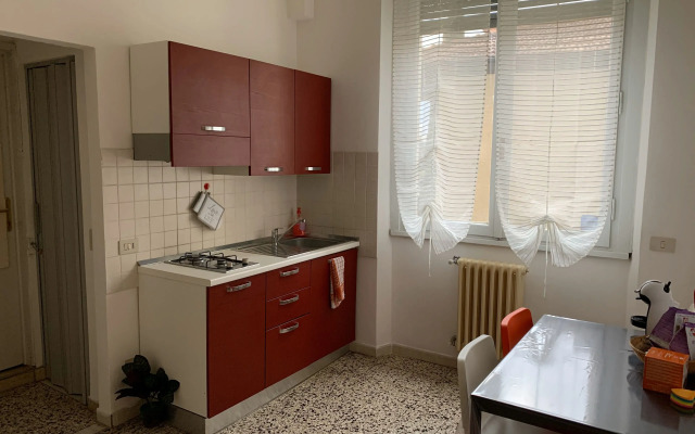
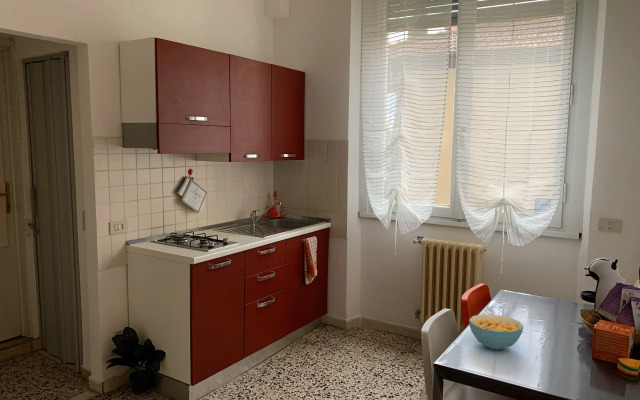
+ cereal bowl [468,313,524,351]
